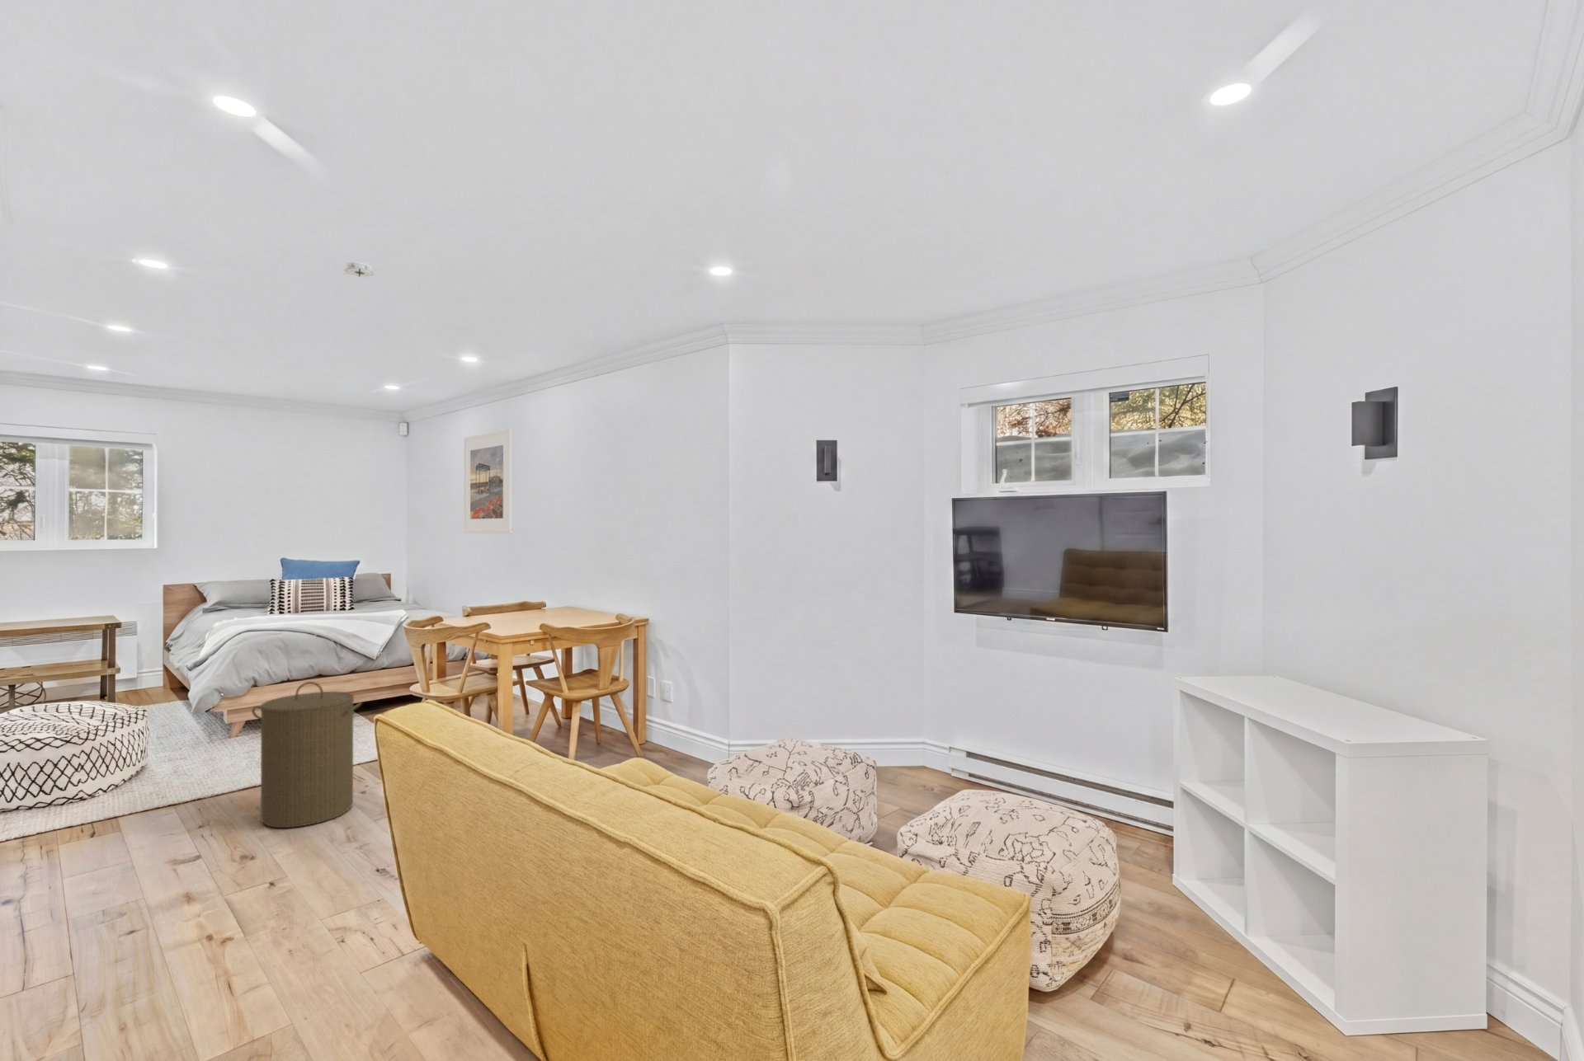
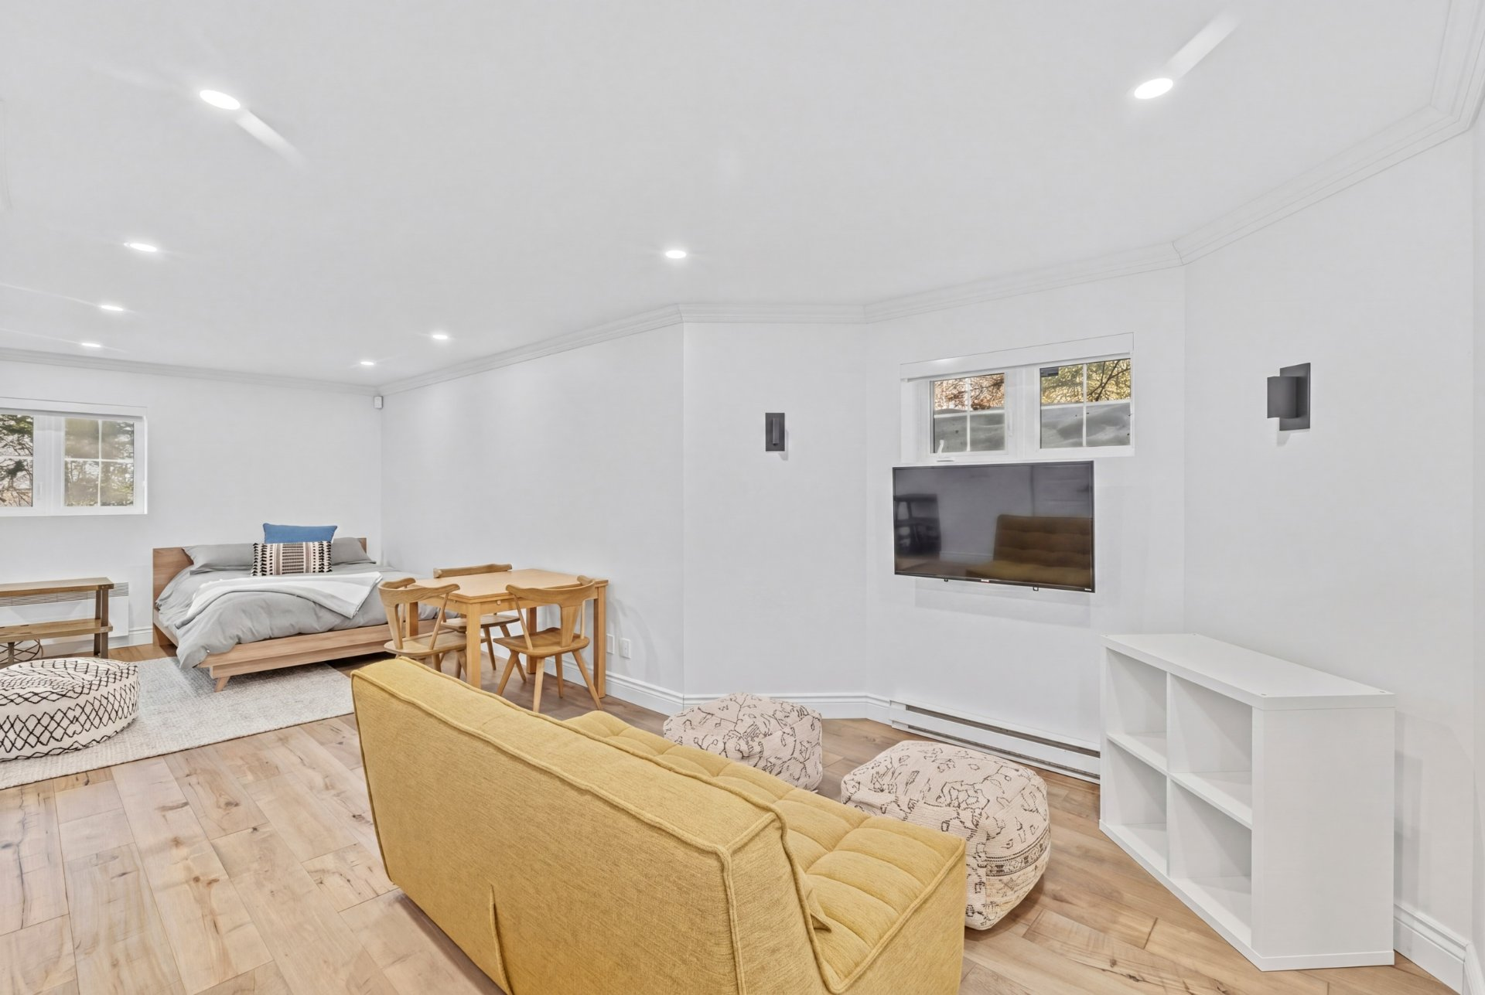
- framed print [463,427,513,534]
- laundry hamper [251,681,363,829]
- smoke detector [341,262,376,278]
